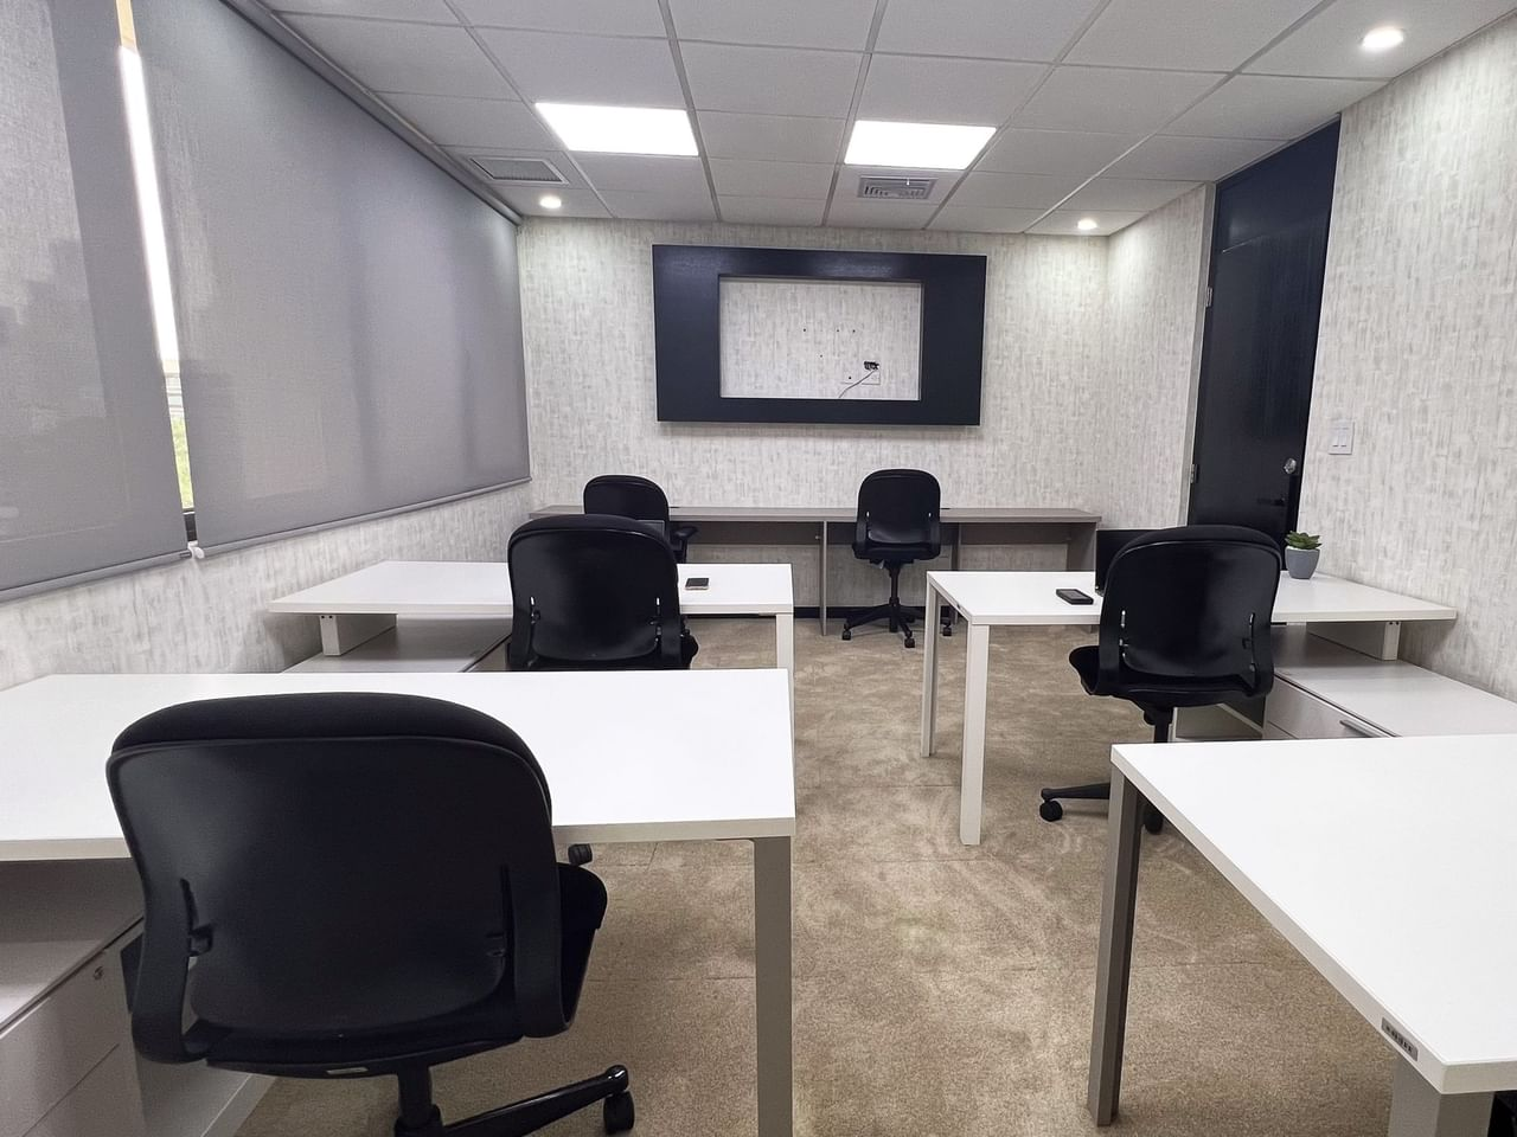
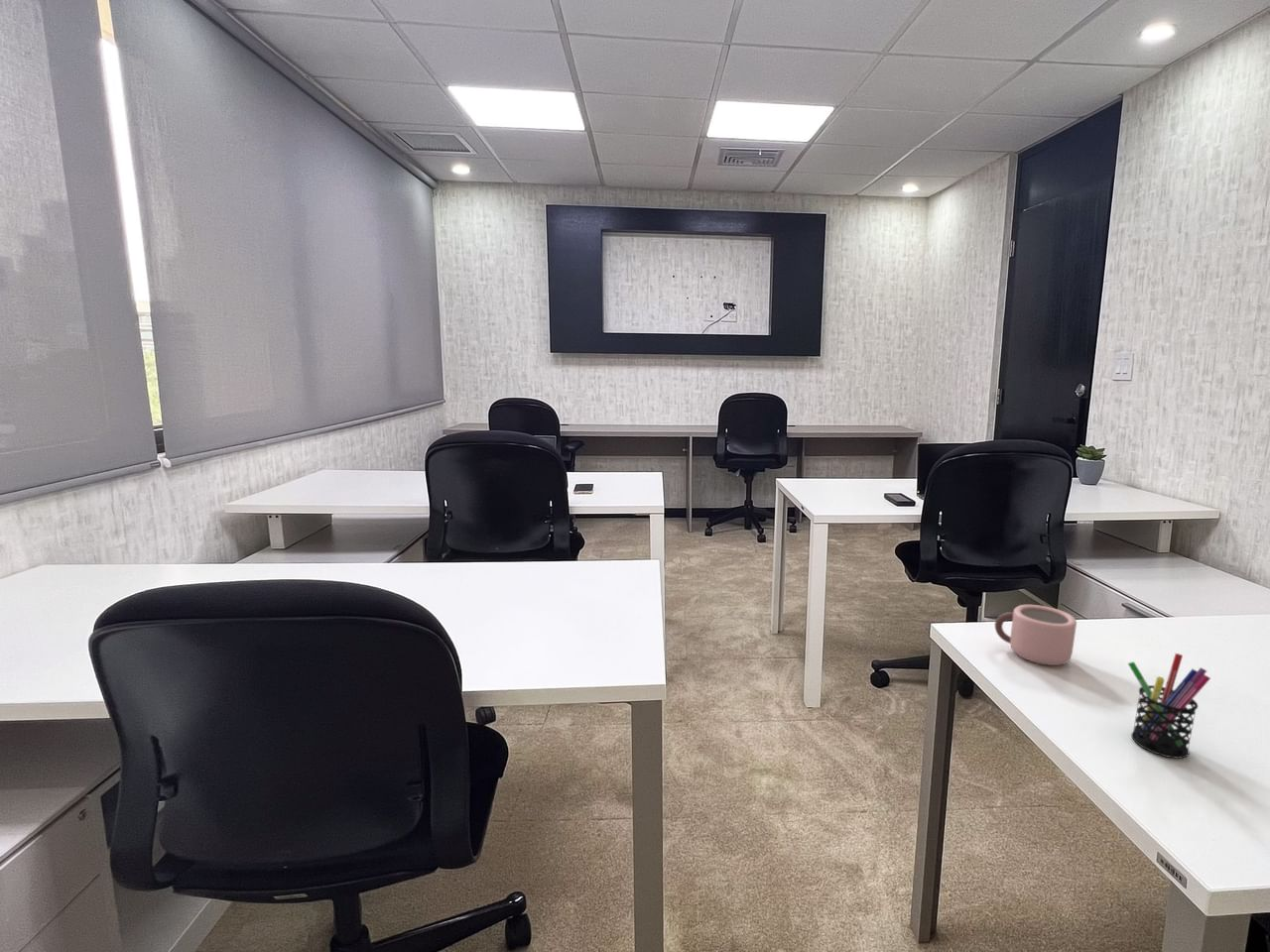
+ mug [994,604,1078,666]
+ pen holder [1127,653,1211,760]
